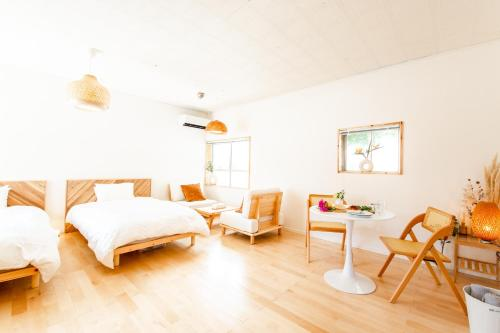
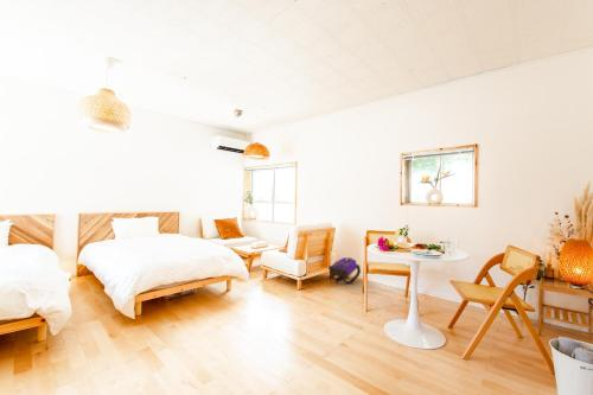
+ backpack [326,256,362,285]
